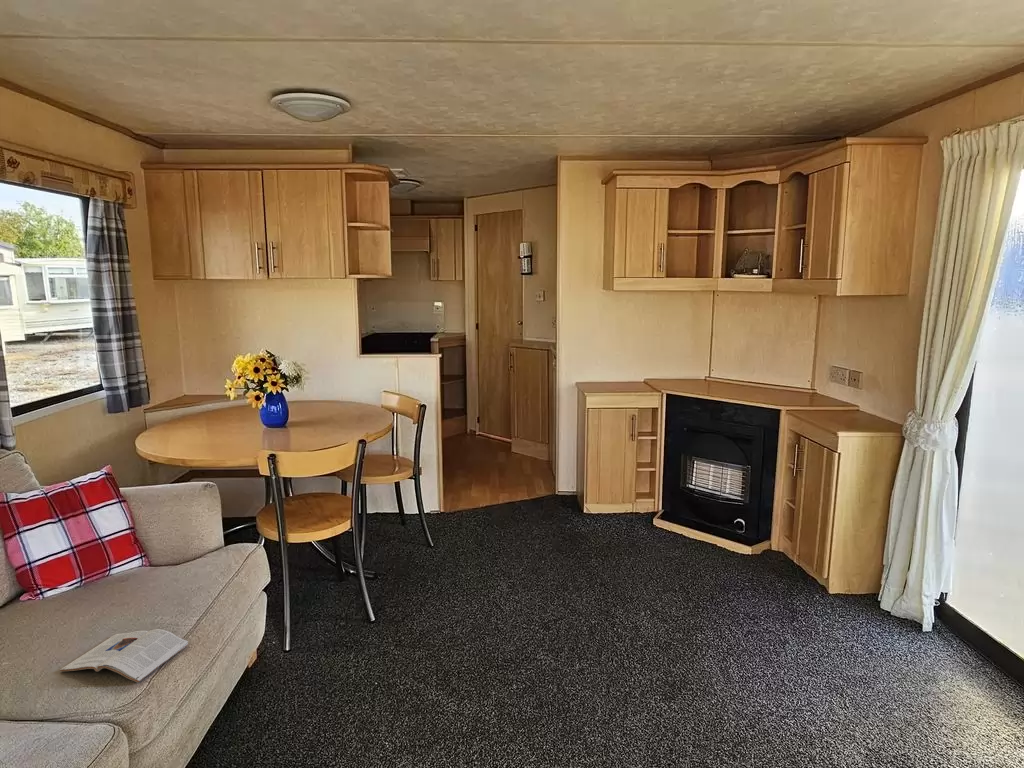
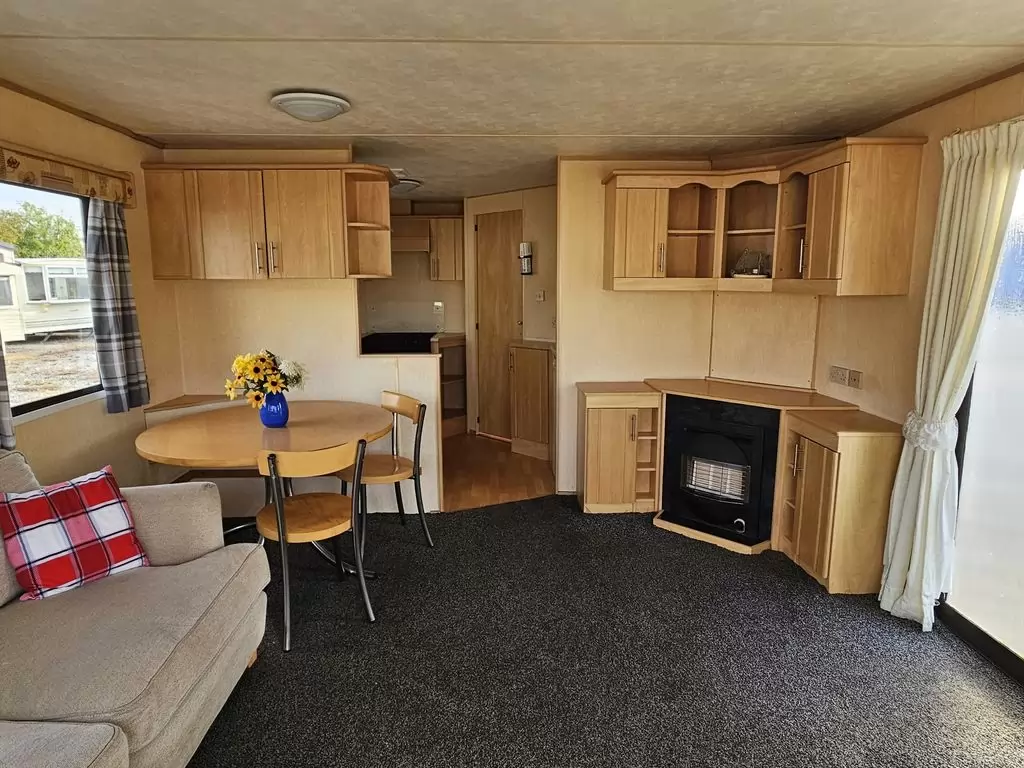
- magazine [59,628,189,683]
